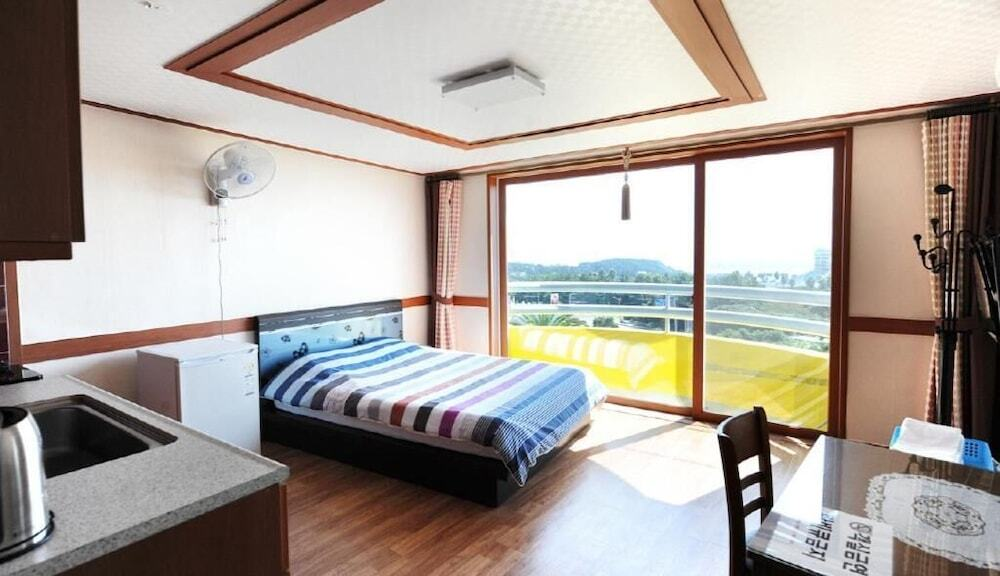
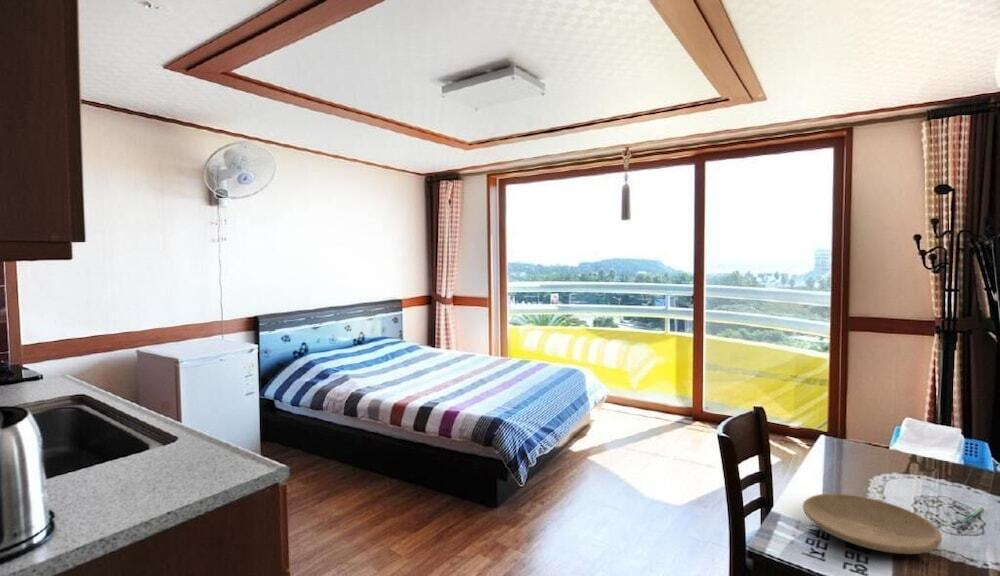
+ plate [802,493,943,555]
+ pen [958,506,985,525]
